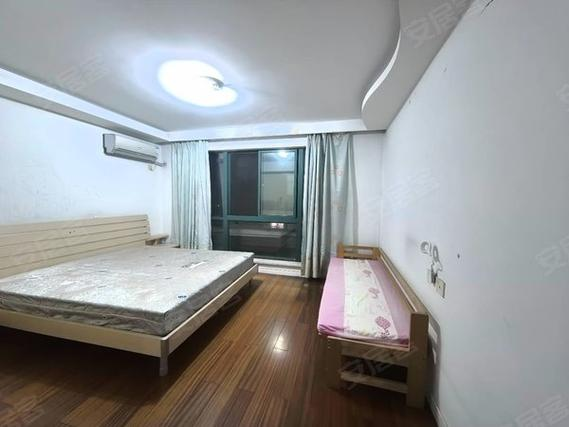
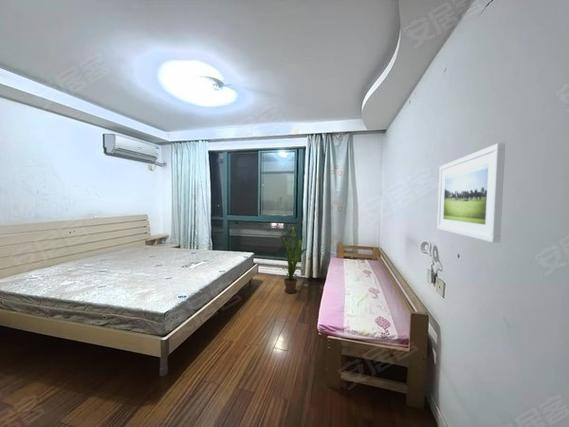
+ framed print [436,142,506,244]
+ house plant [273,226,308,294]
